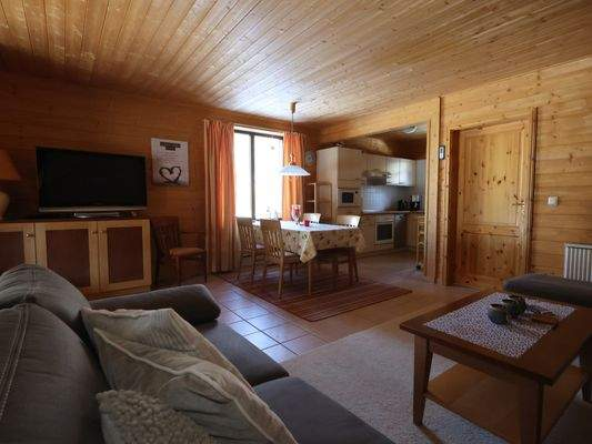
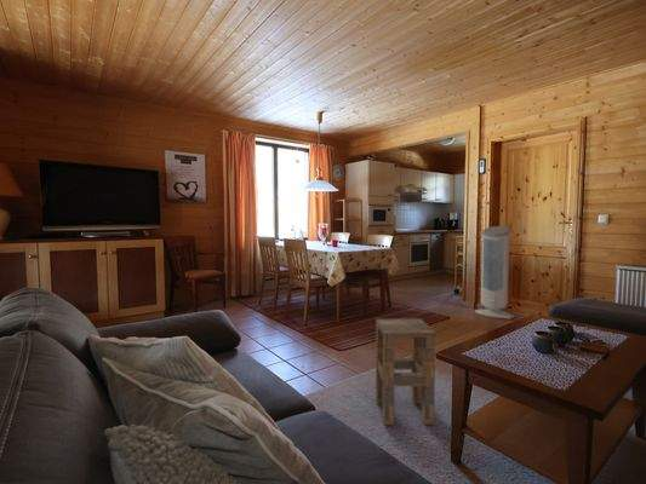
+ side table [375,317,436,426]
+ air purifier [474,225,515,321]
